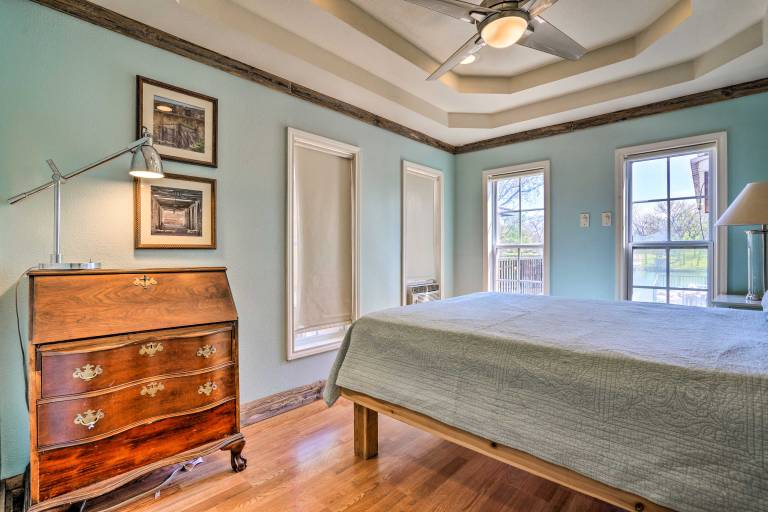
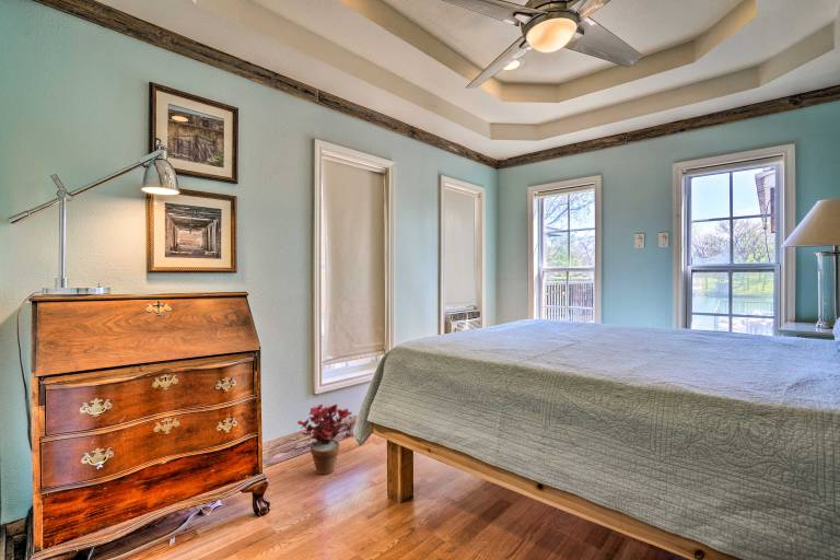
+ potted plant [296,402,353,476]
